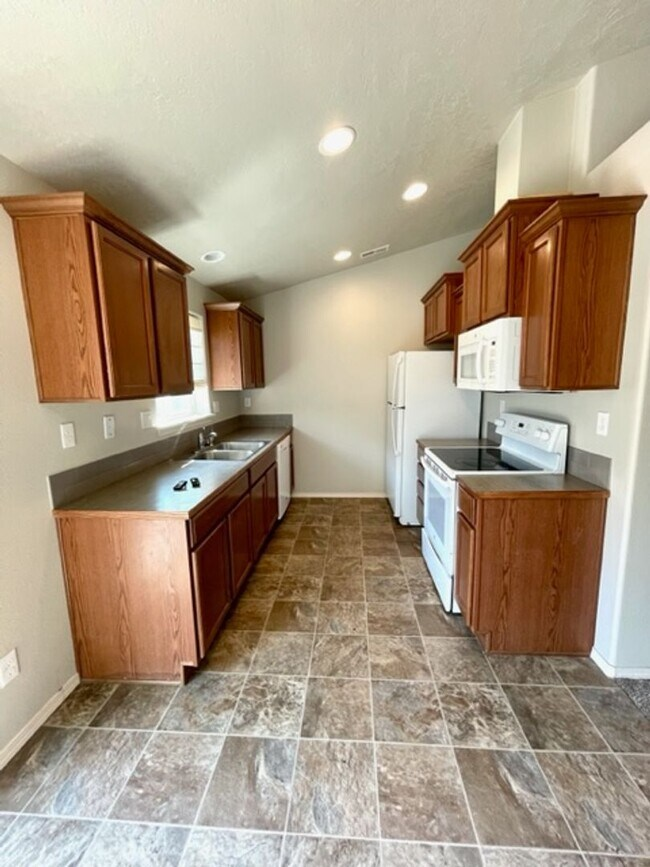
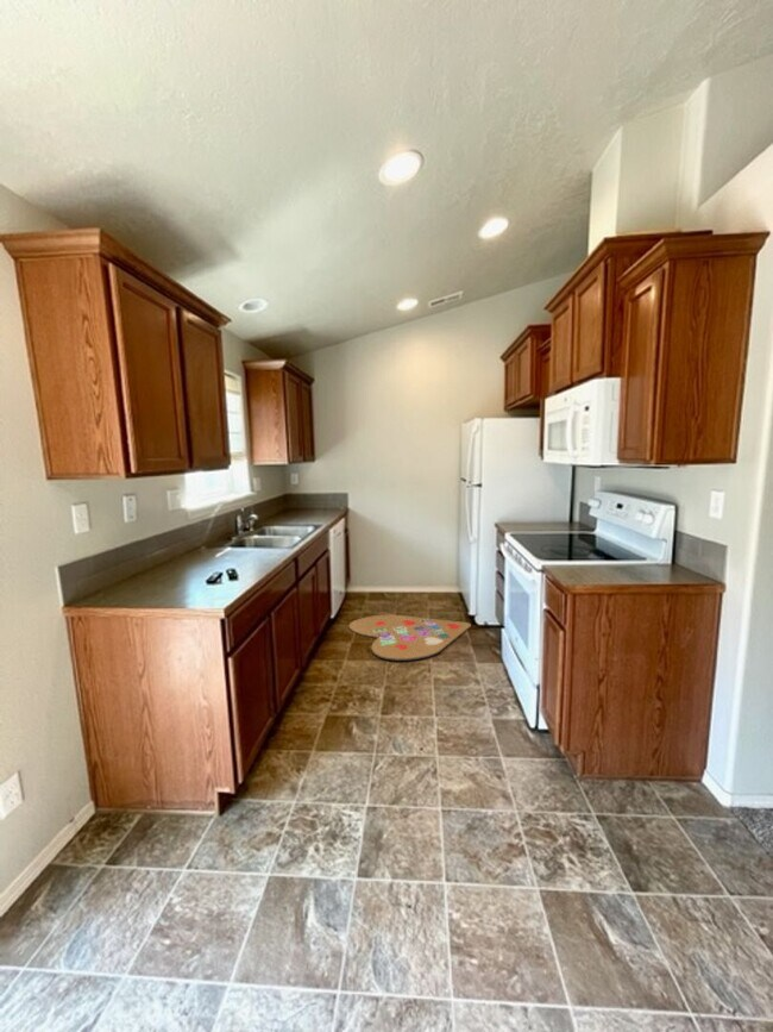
+ rug [348,614,472,662]
